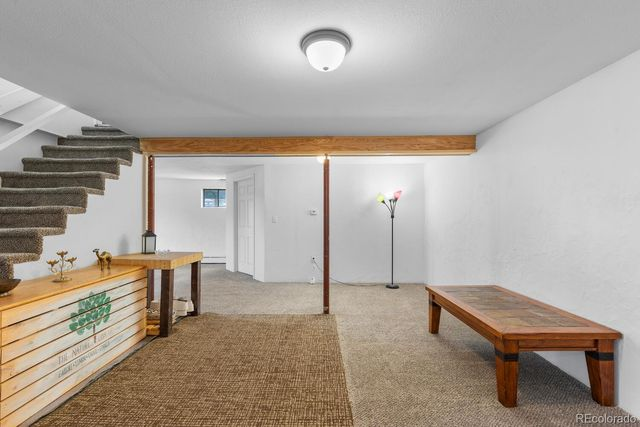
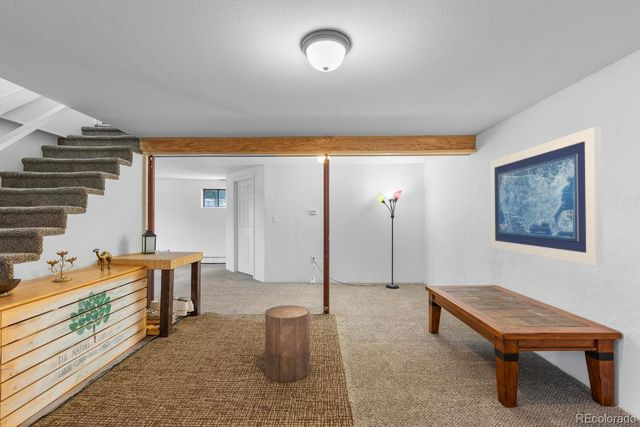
+ stool [264,304,311,383]
+ wall art [489,126,604,267]
